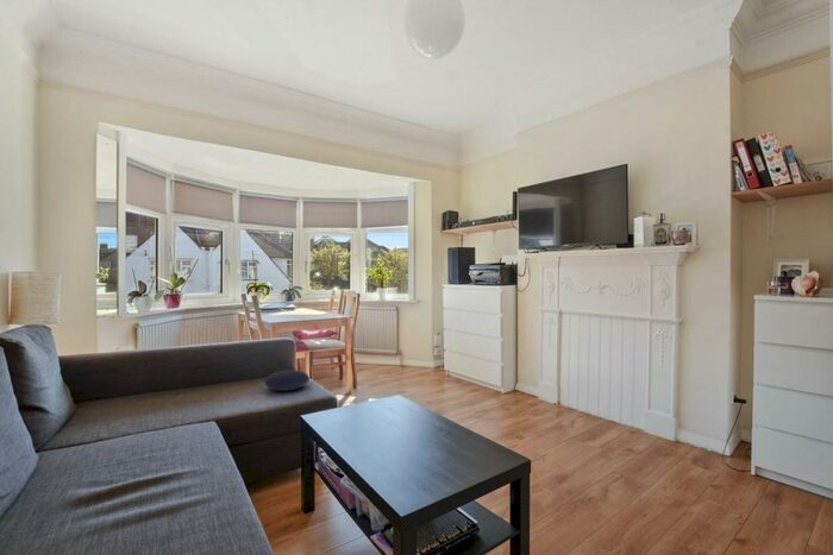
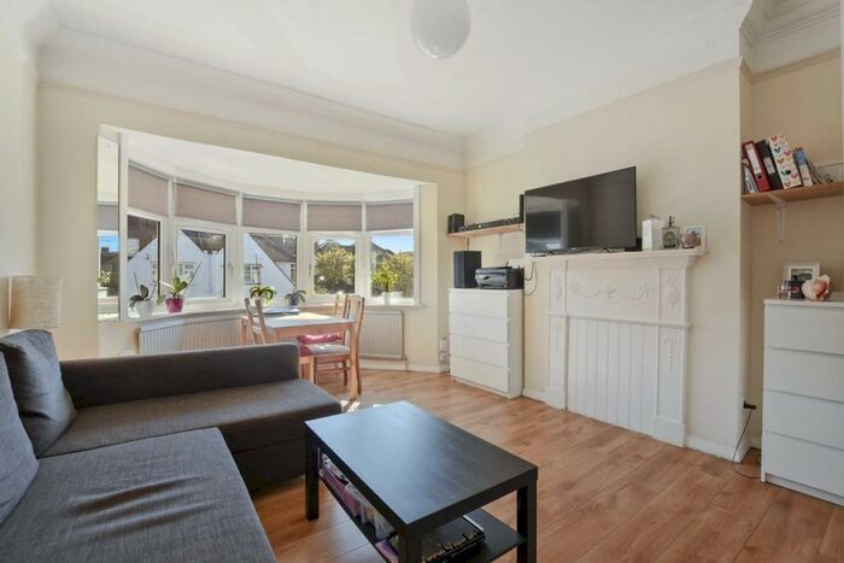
- cushion [263,368,311,392]
